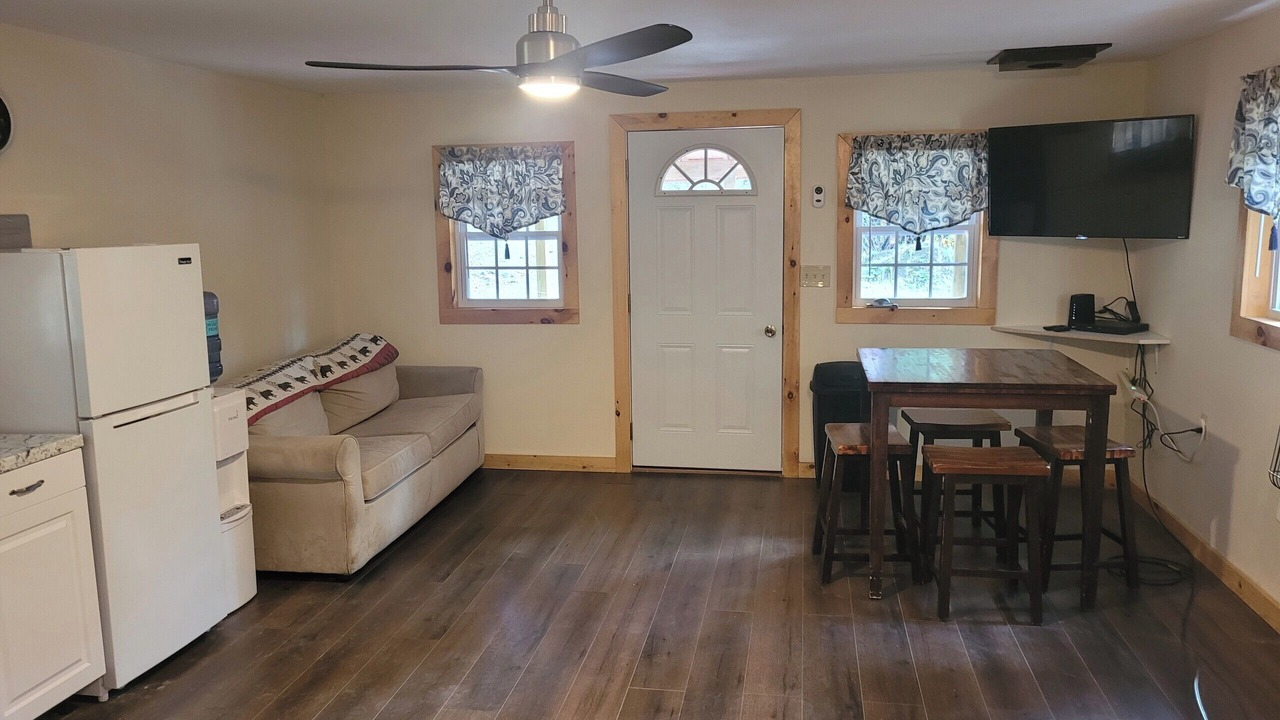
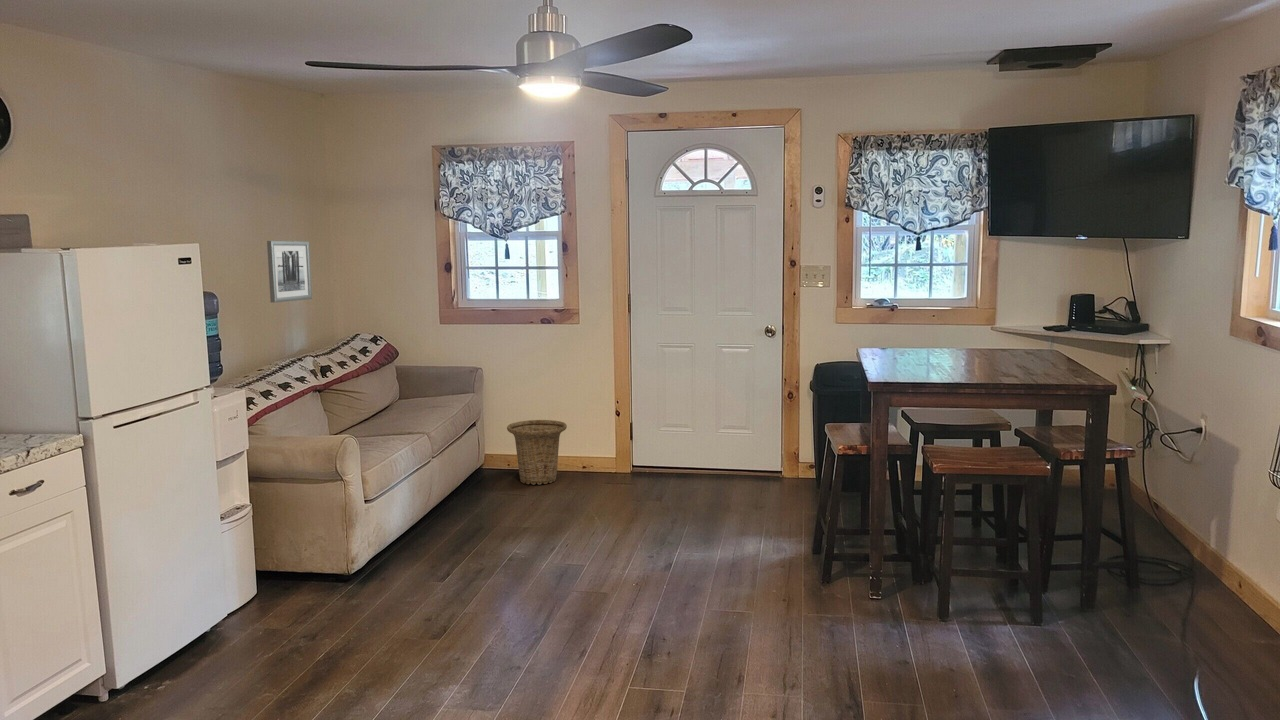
+ wall art [266,240,313,303]
+ basket [506,419,568,486]
